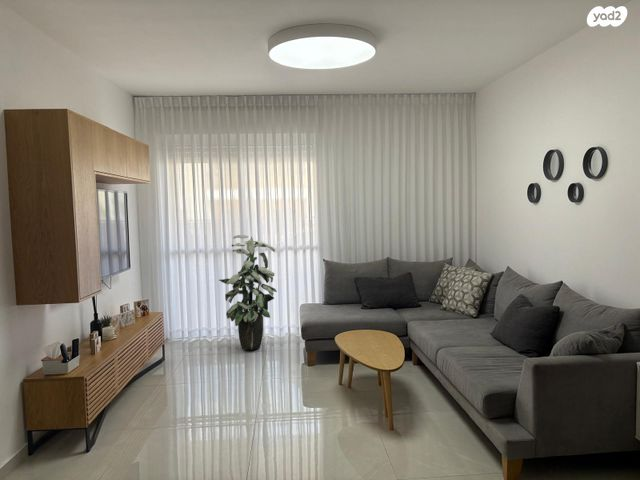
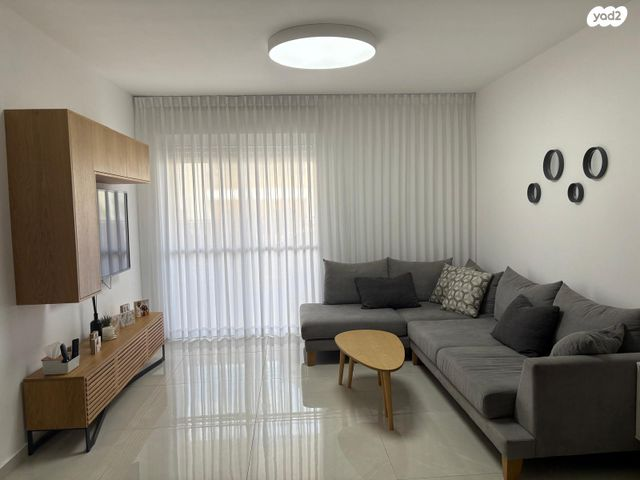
- indoor plant [218,234,278,350]
